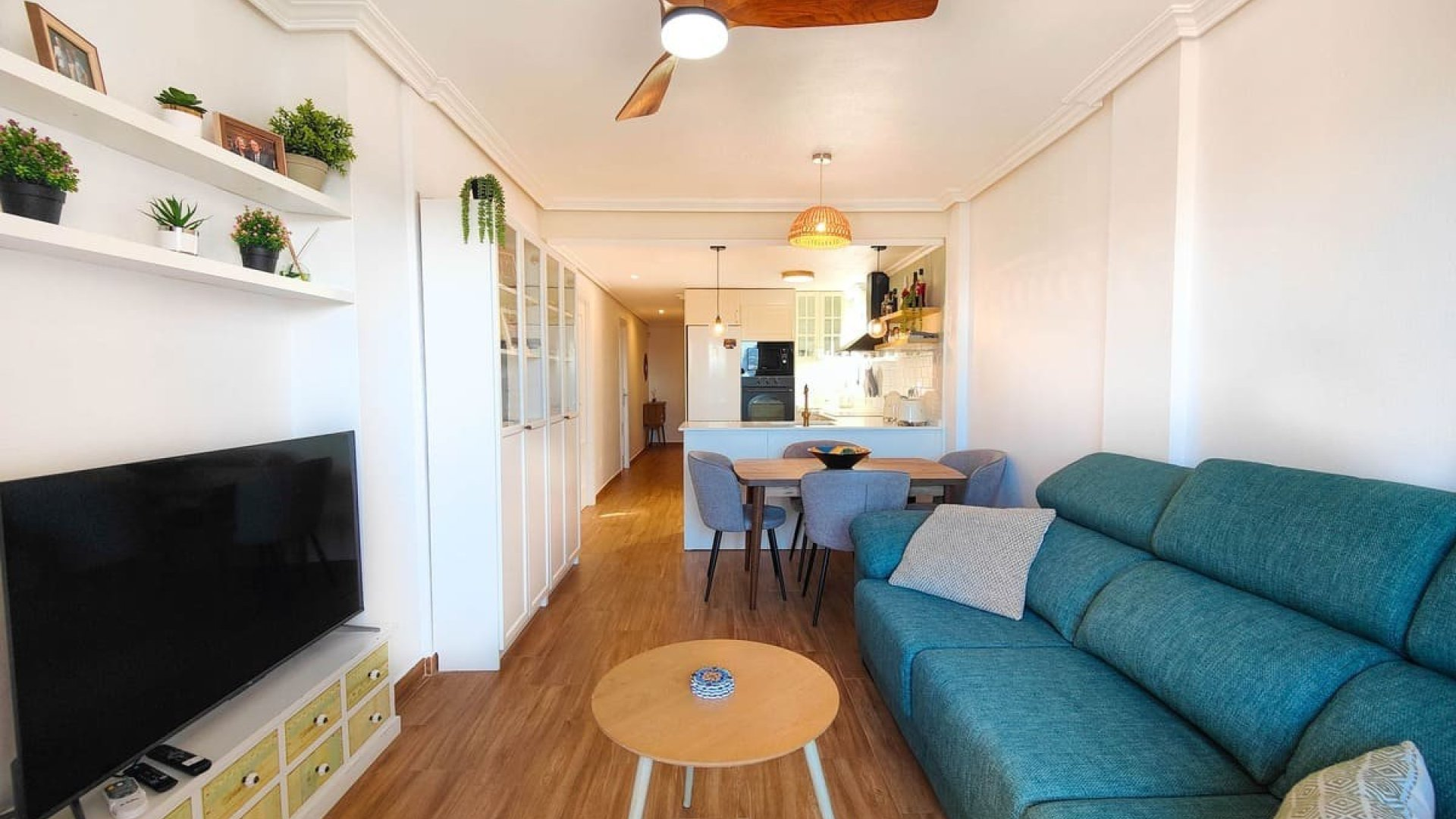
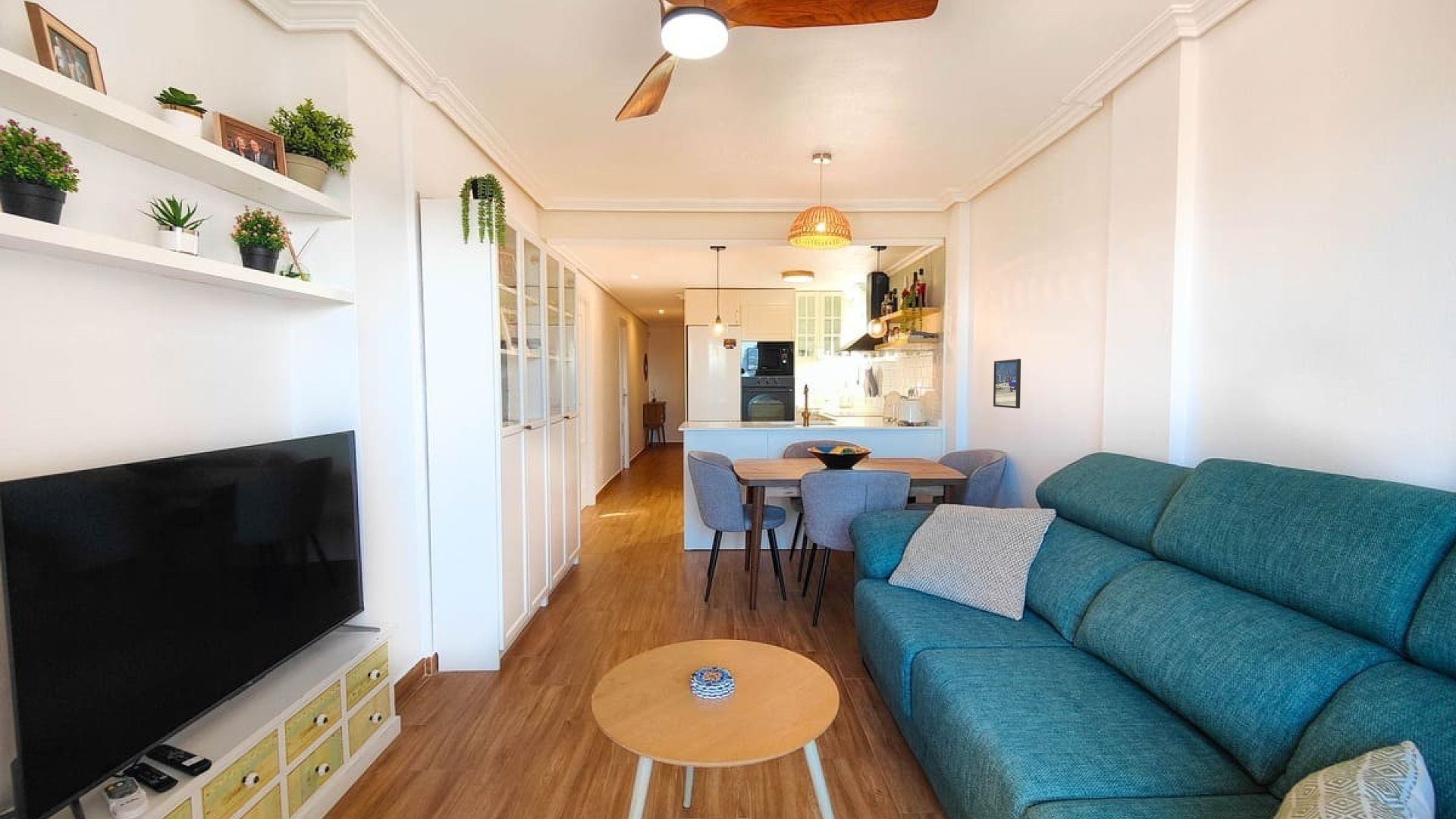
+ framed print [993,358,1021,409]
